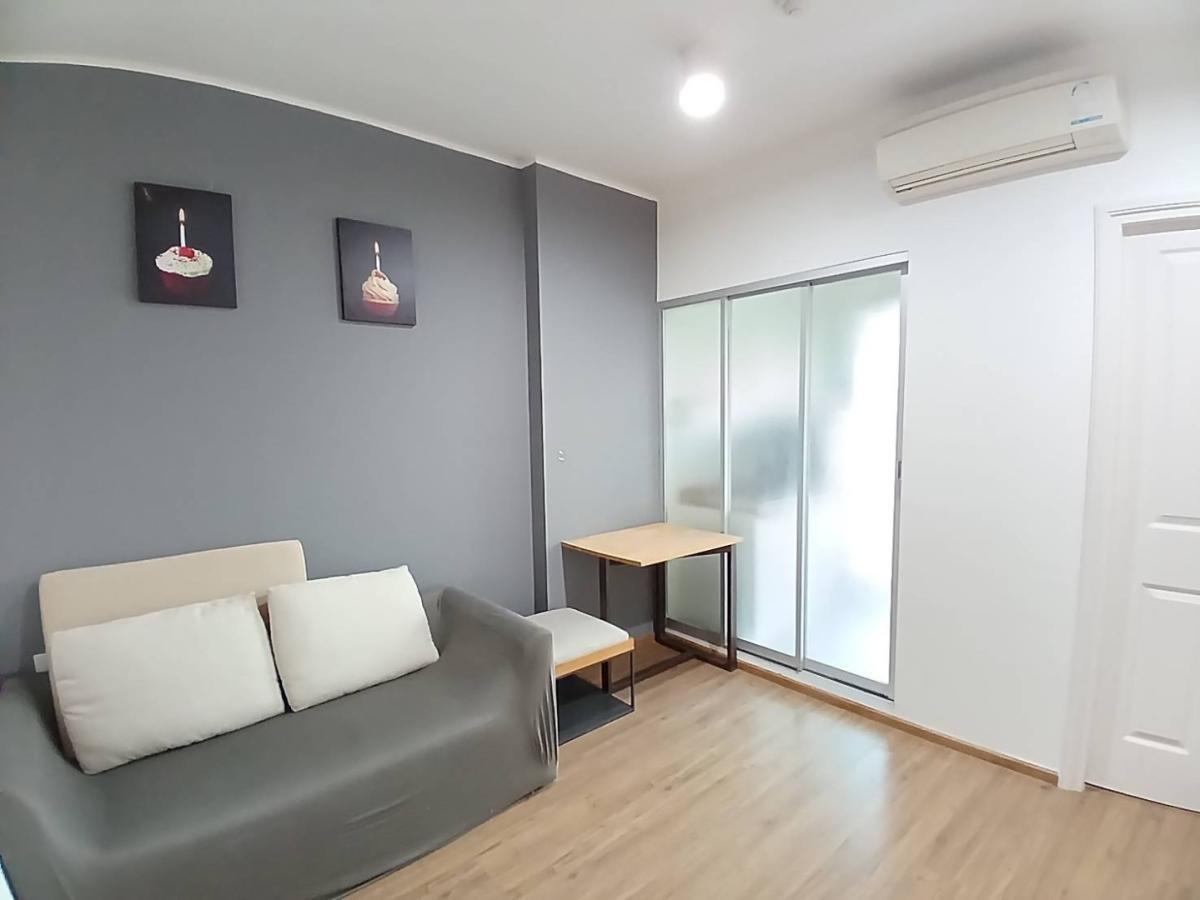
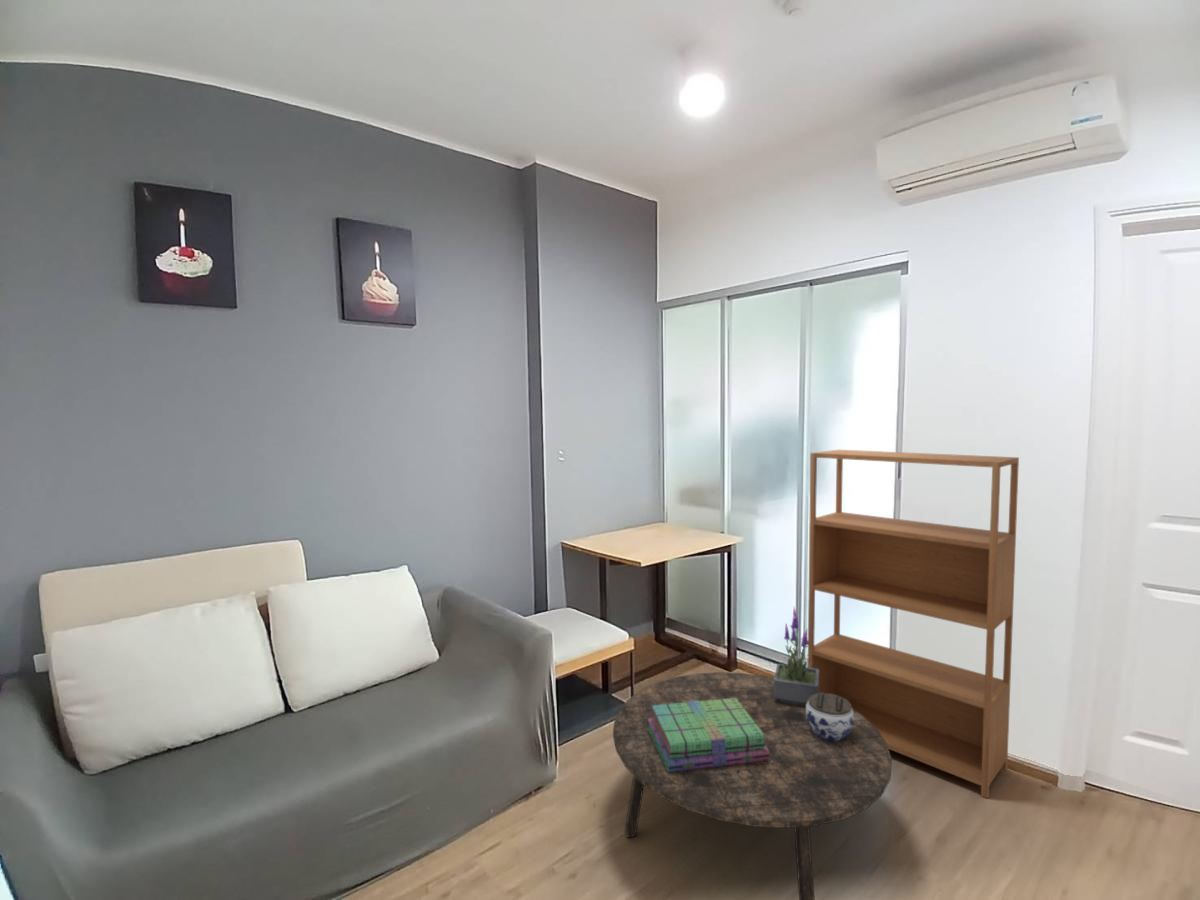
+ bookshelf [807,449,1020,799]
+ jar [806,693,854,741]
+ coffee table [612,671,893,900]
+ potted plant [773,605,819,706]
+ stack of books [648,698,769,772]
